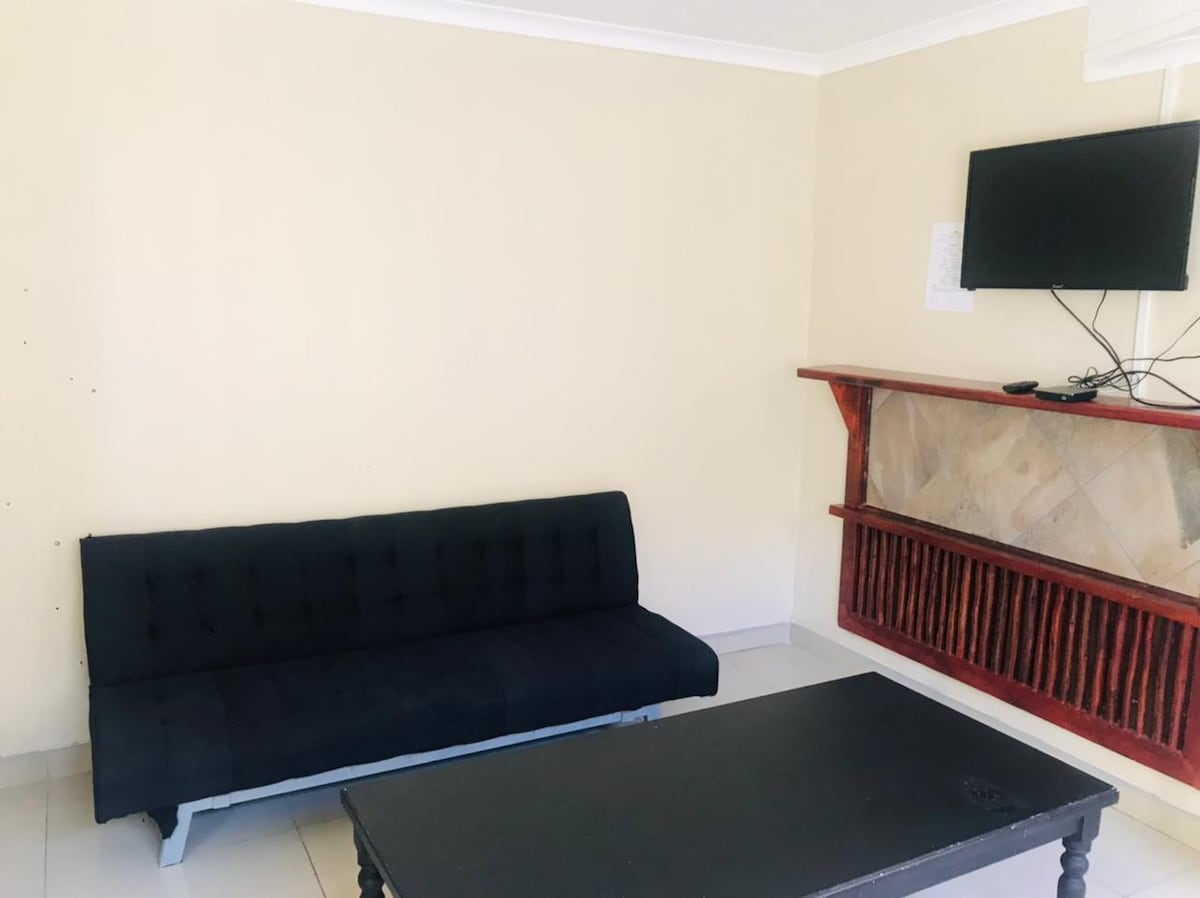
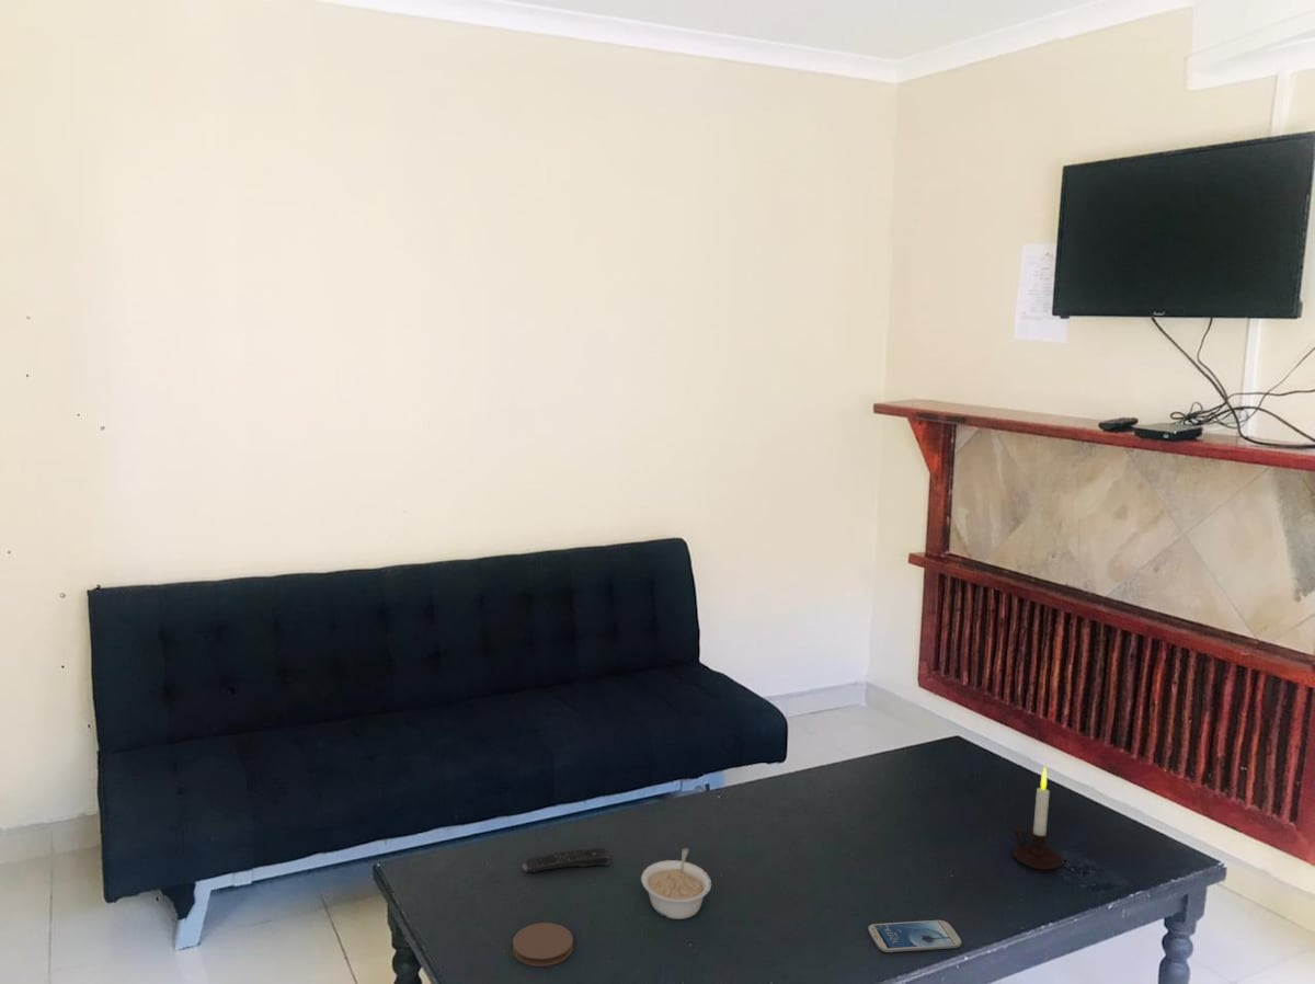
+ smartphone [867,919,962,953]
+ remote control [521,847,611,873]
+ legume [640,847,712,920]
+ coaster [512,922,574,968]
+ candle [1011,765,1064,871]
